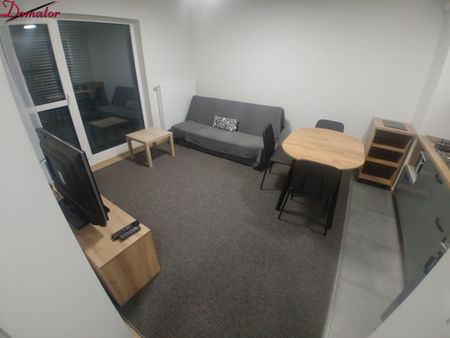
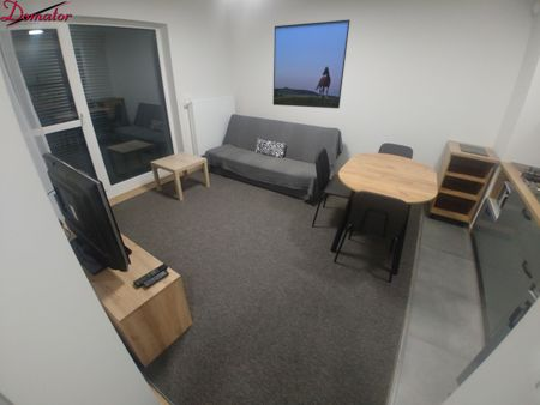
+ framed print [272,18,352,109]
